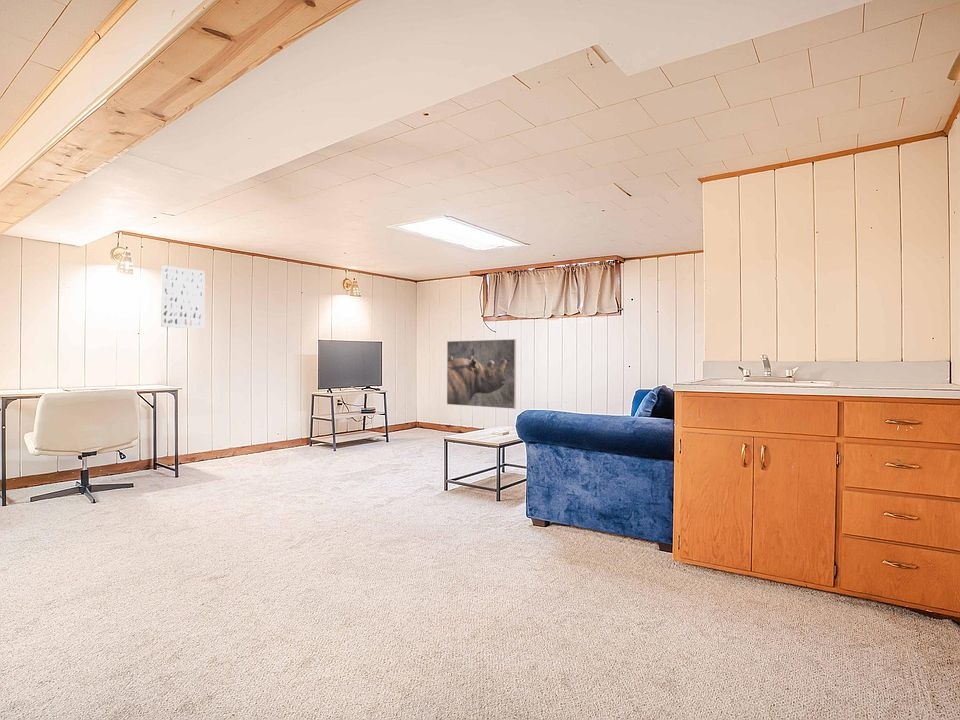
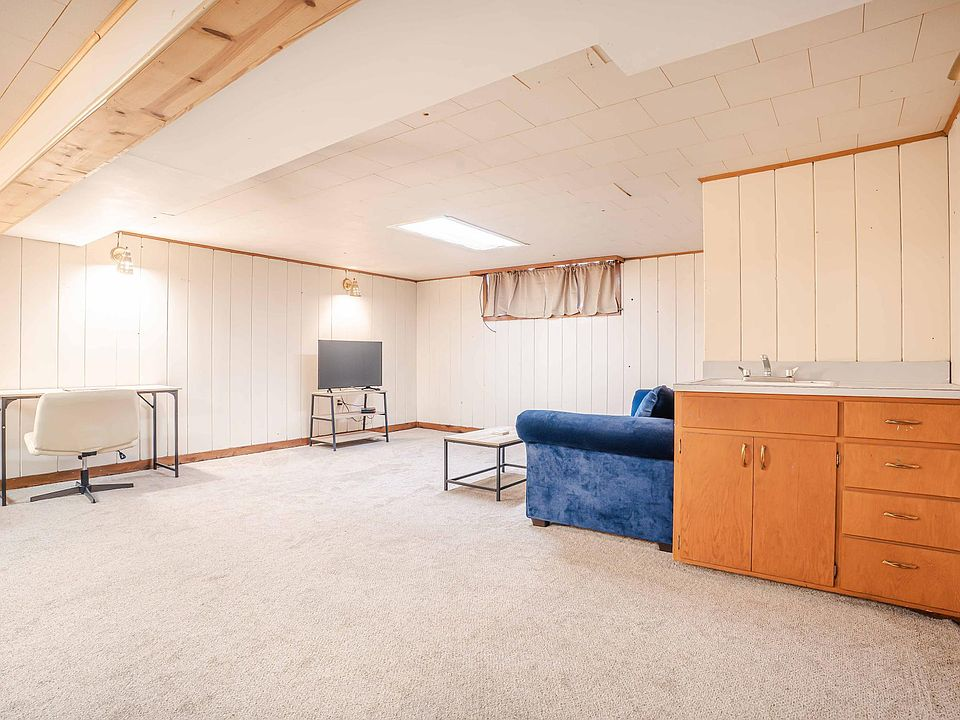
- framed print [446,338,517,410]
- wall art [160,264,206,330]
